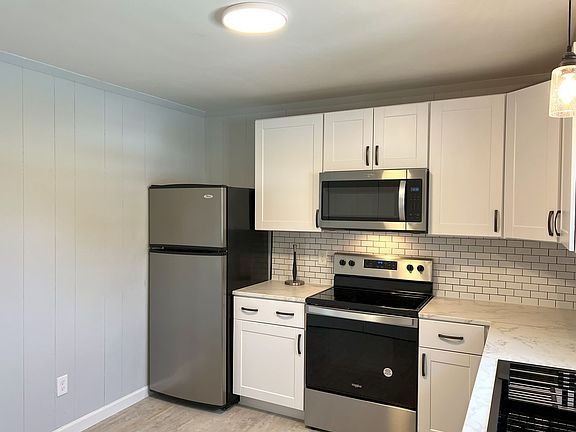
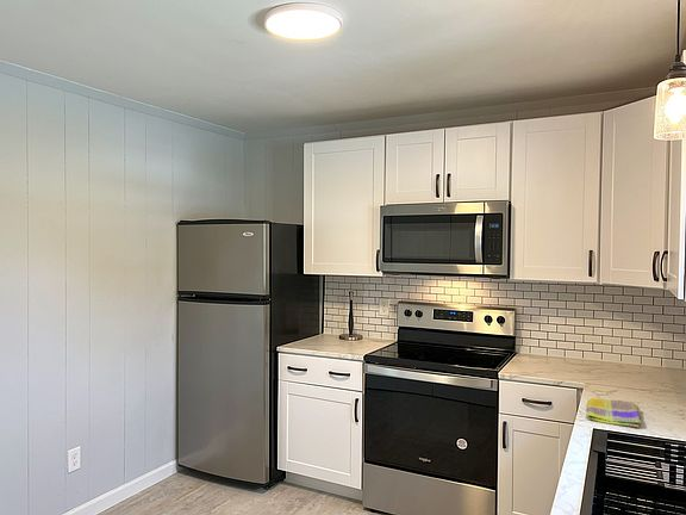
+ dish towel [586,397,642,429]
